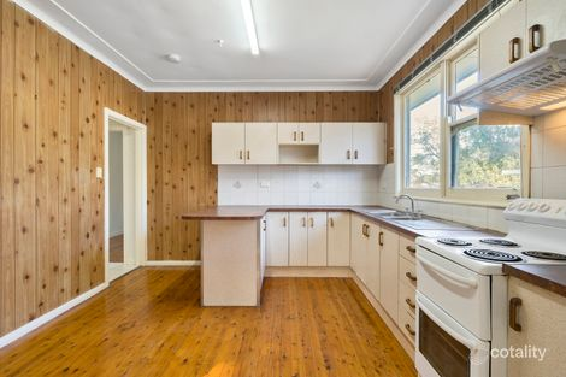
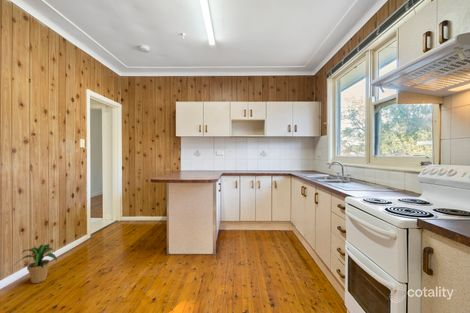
+ potted plant [13,243,58,284]
